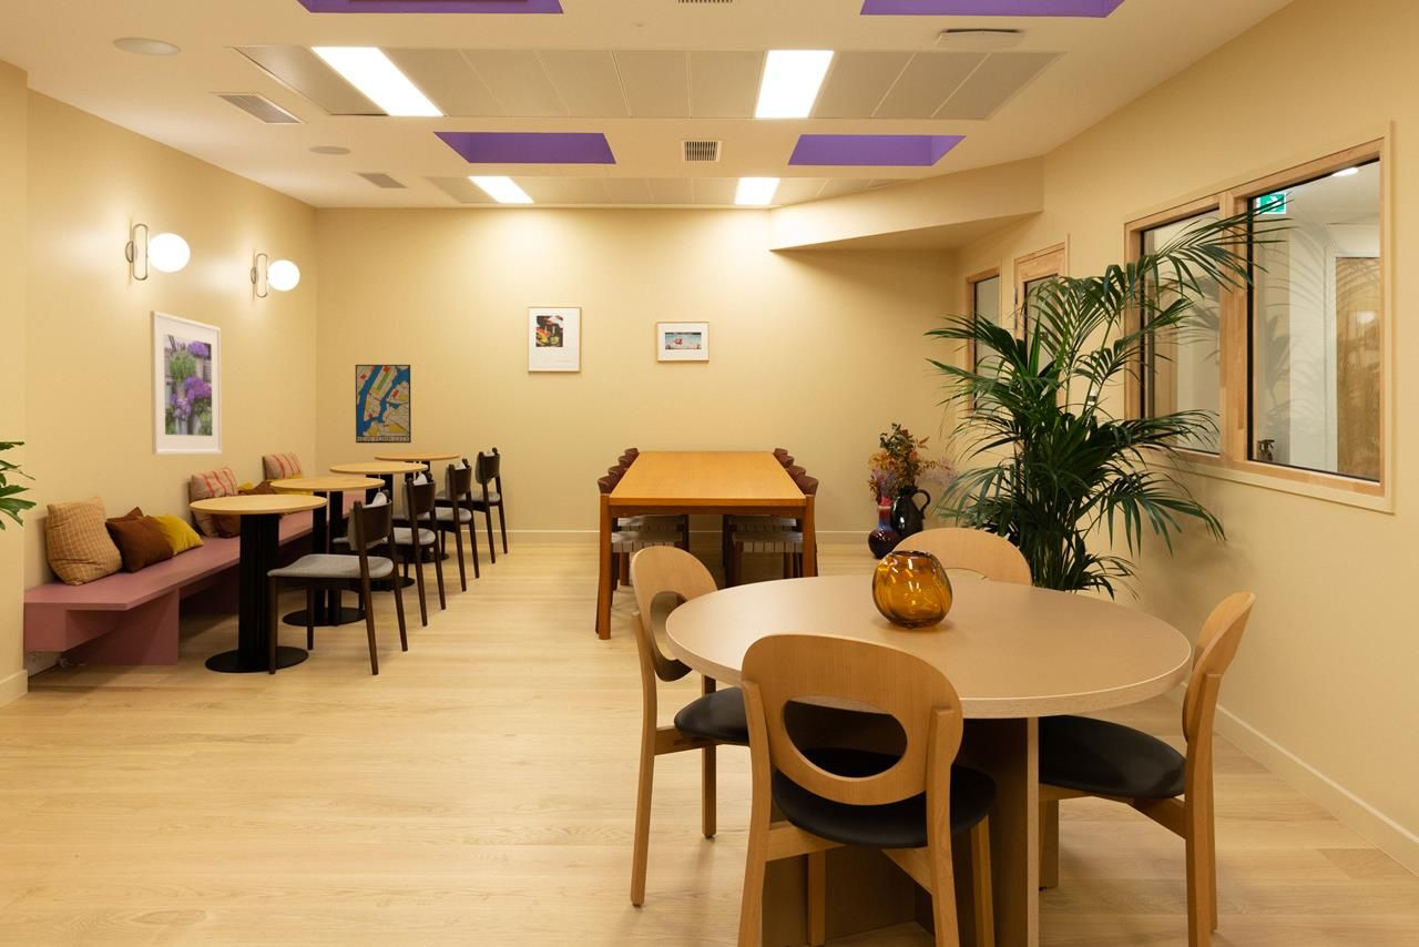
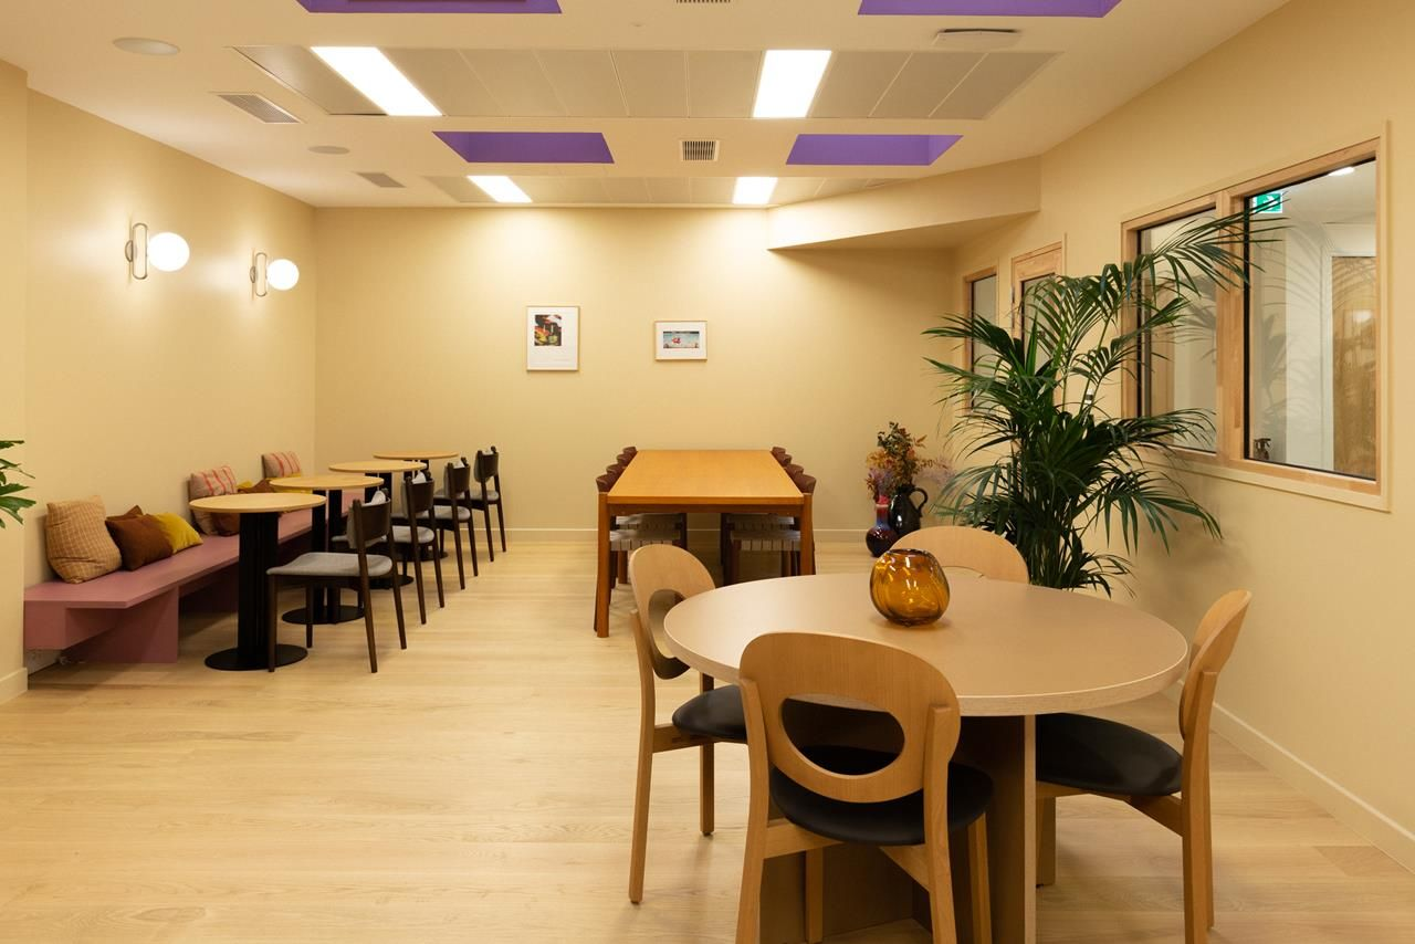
- wall art [355,364,412,444]
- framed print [149,309,223,456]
